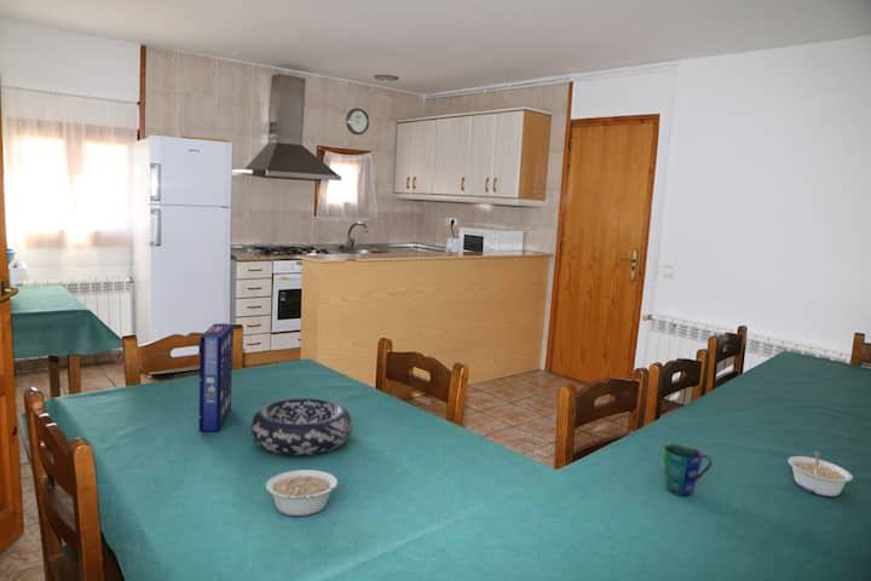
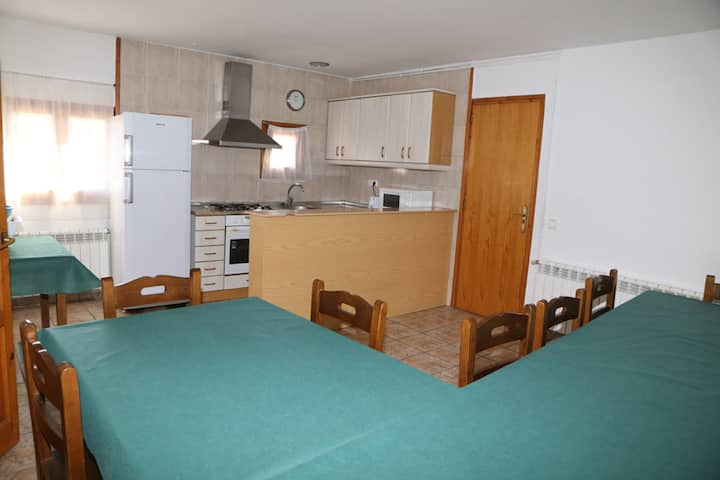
- decorative bowl [249,397,353,456]
- cereal box [198,322,233,432]
- cup [662,443,714,496]
- legume [786,450,854,497]
- legume [265,468,348,517]
